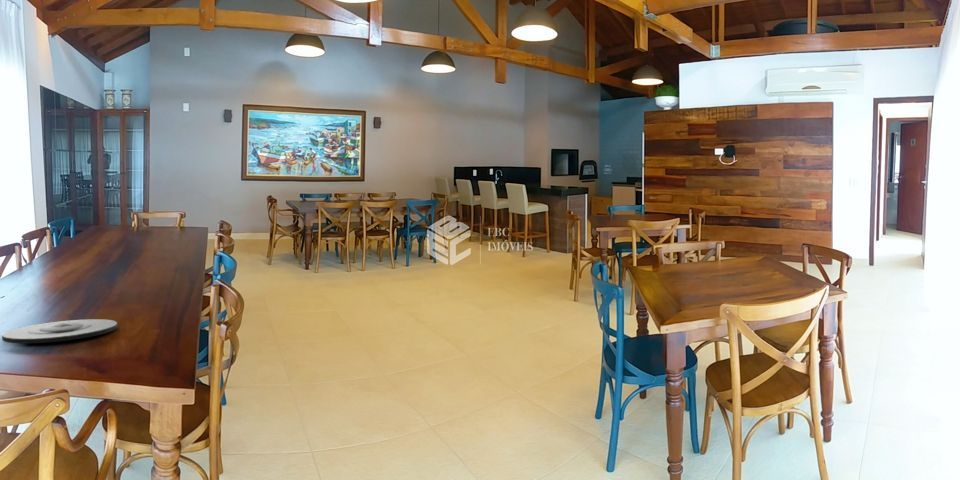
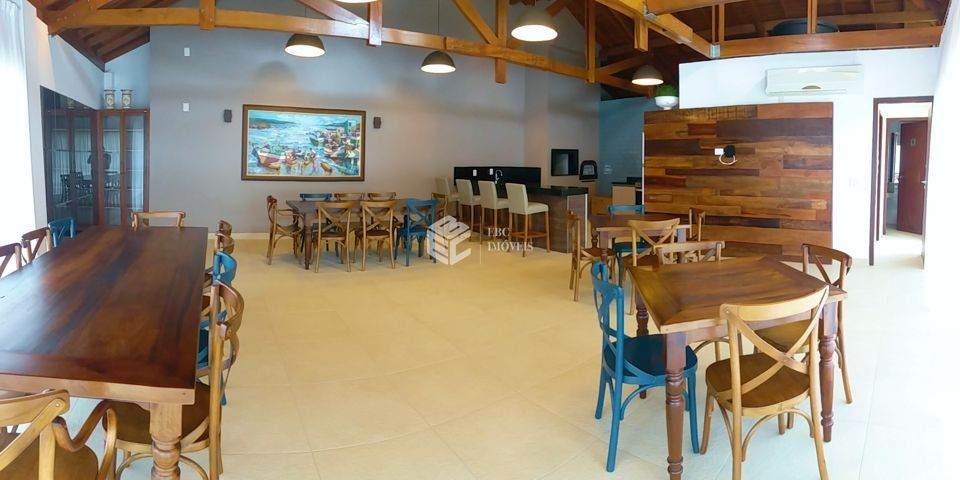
- plate [1,318,118,344]
